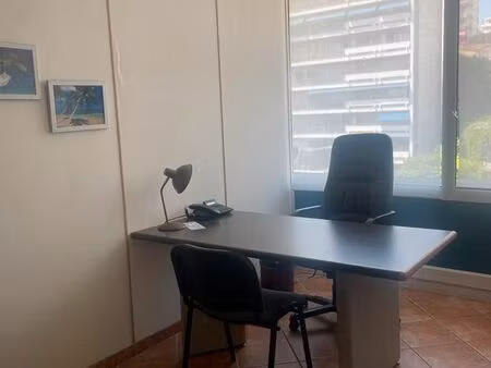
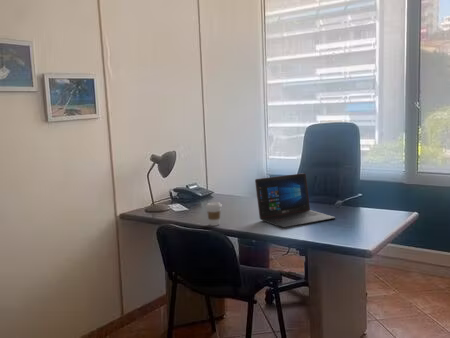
+ coffee cup [205,201,223,227]
+ laptop [254,172,336,229]
